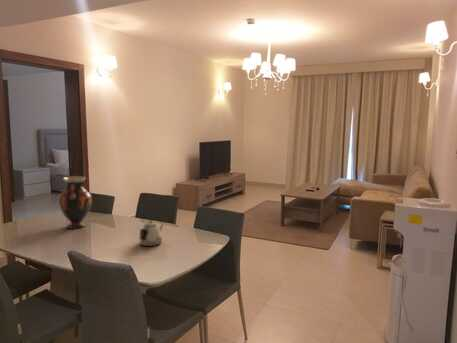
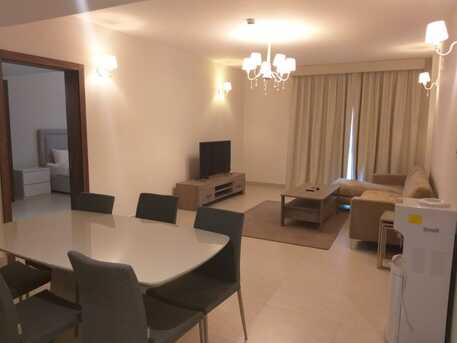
- teapot [138,219,164,247]
- vase [57,175,93,230]
